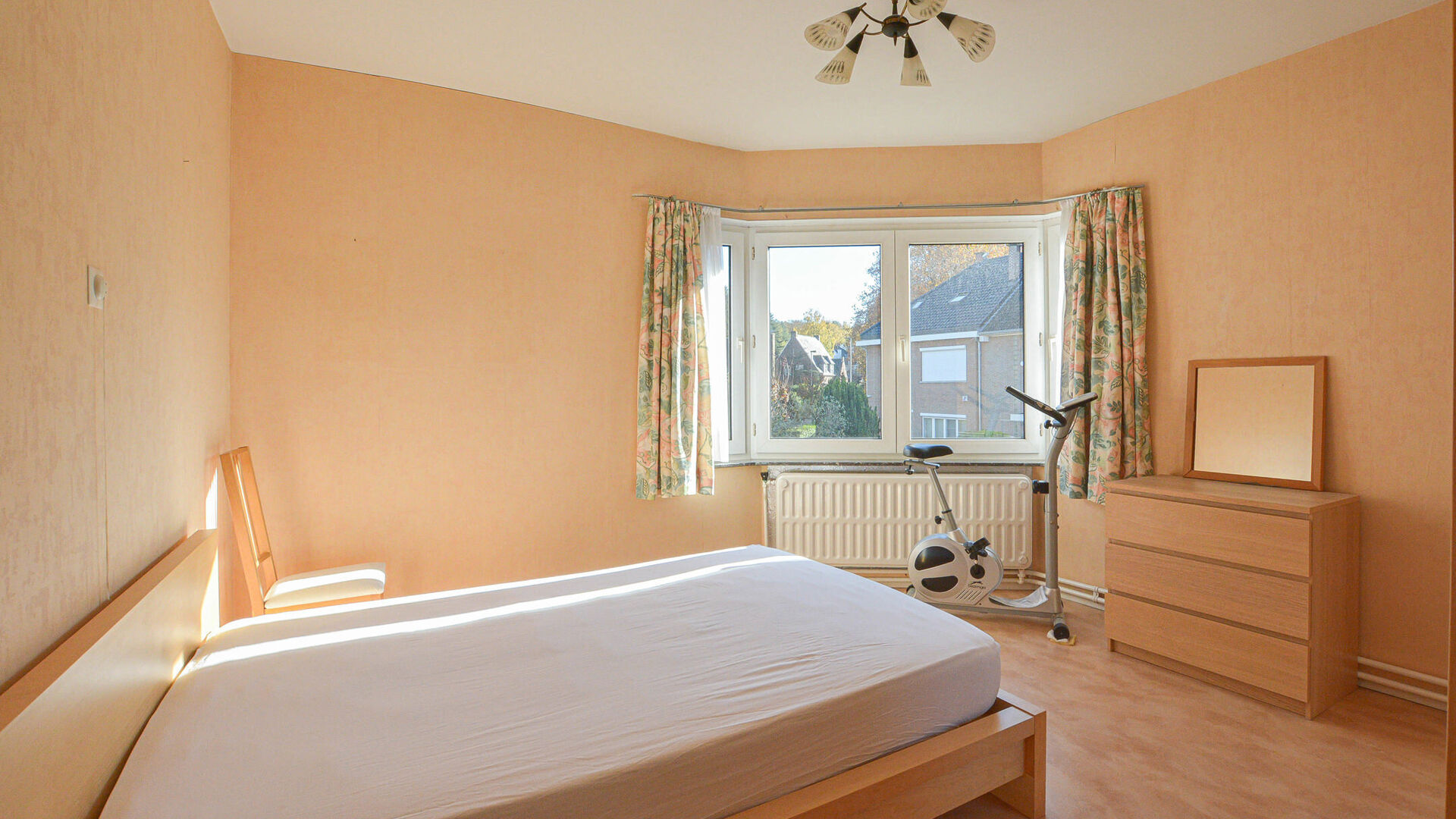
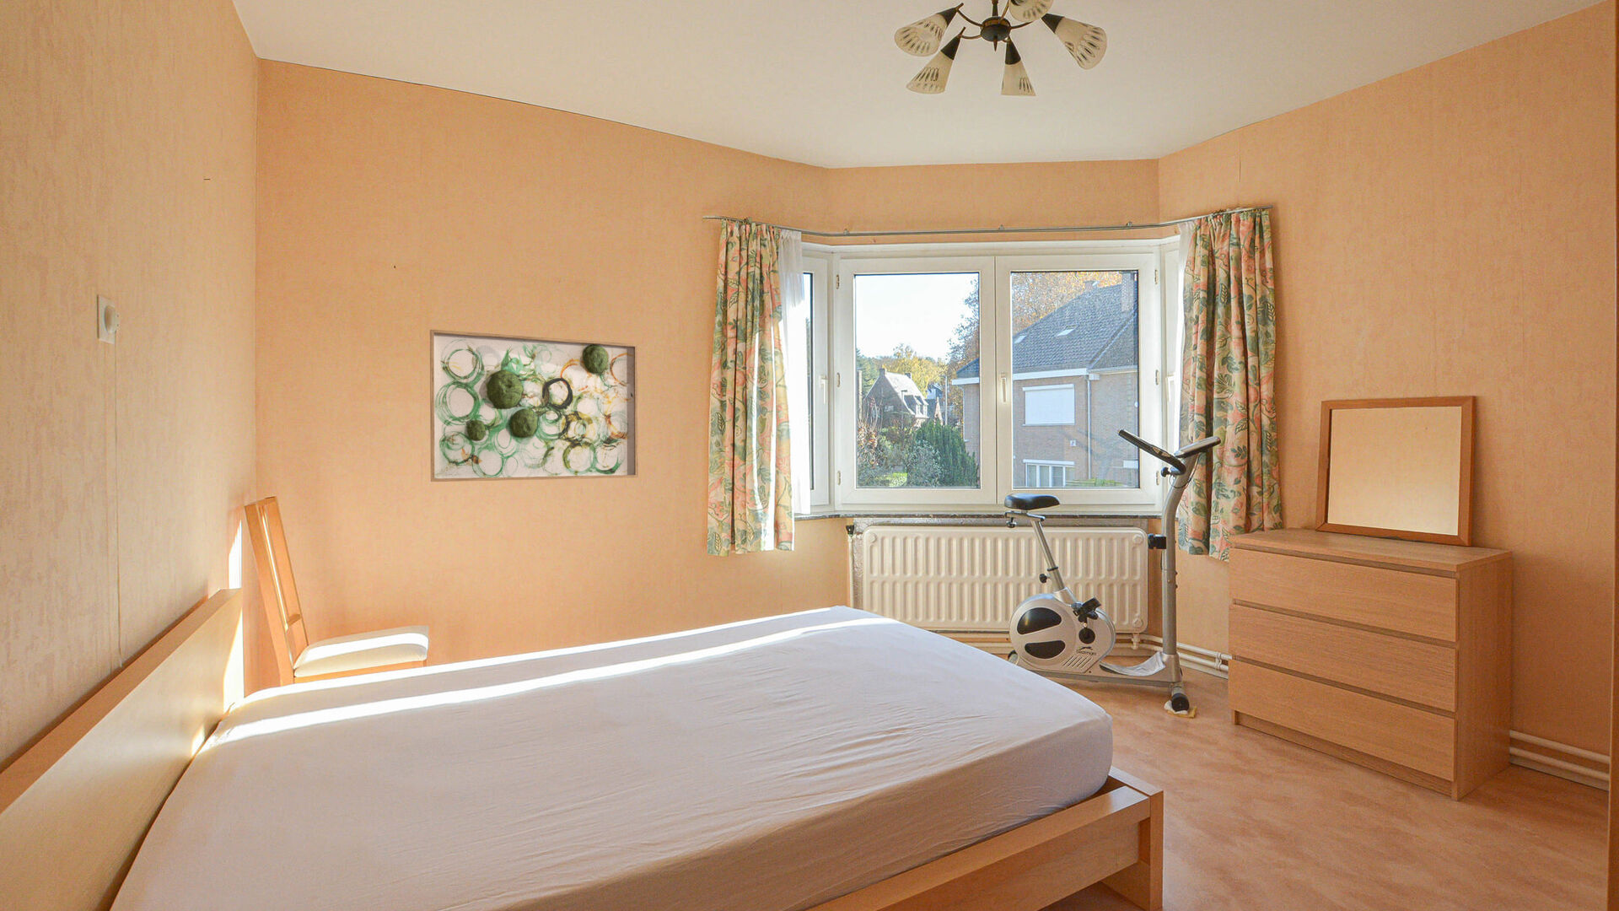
+ wall art [429,329,639,483]
